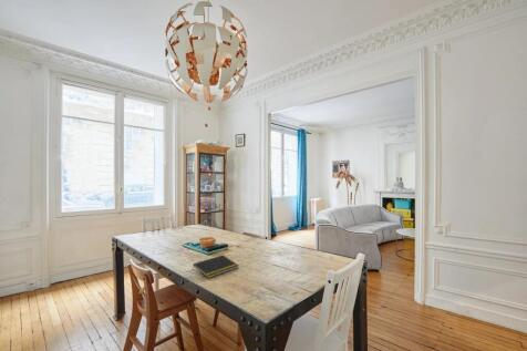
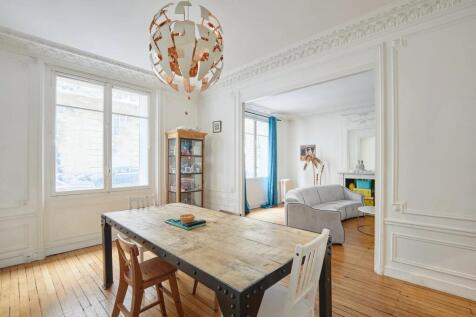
- notepad [192,254,240,279]
